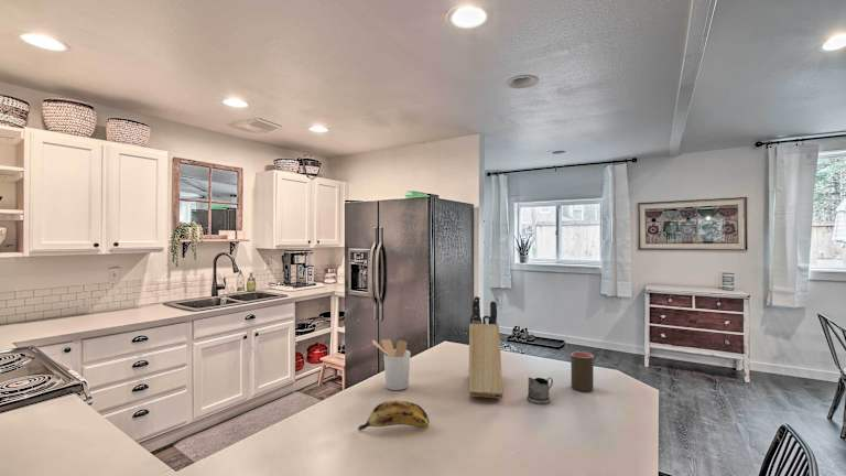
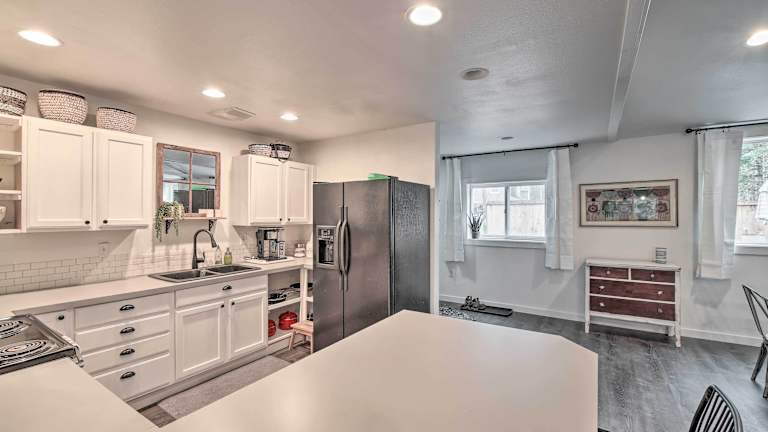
- banana [357,399,431,431]
- utensil holder [371,338,411,391]
- knife block [468,295,503,400]
- cup [571,350,595,392]
- tea glass holder [527,376,554,404]
